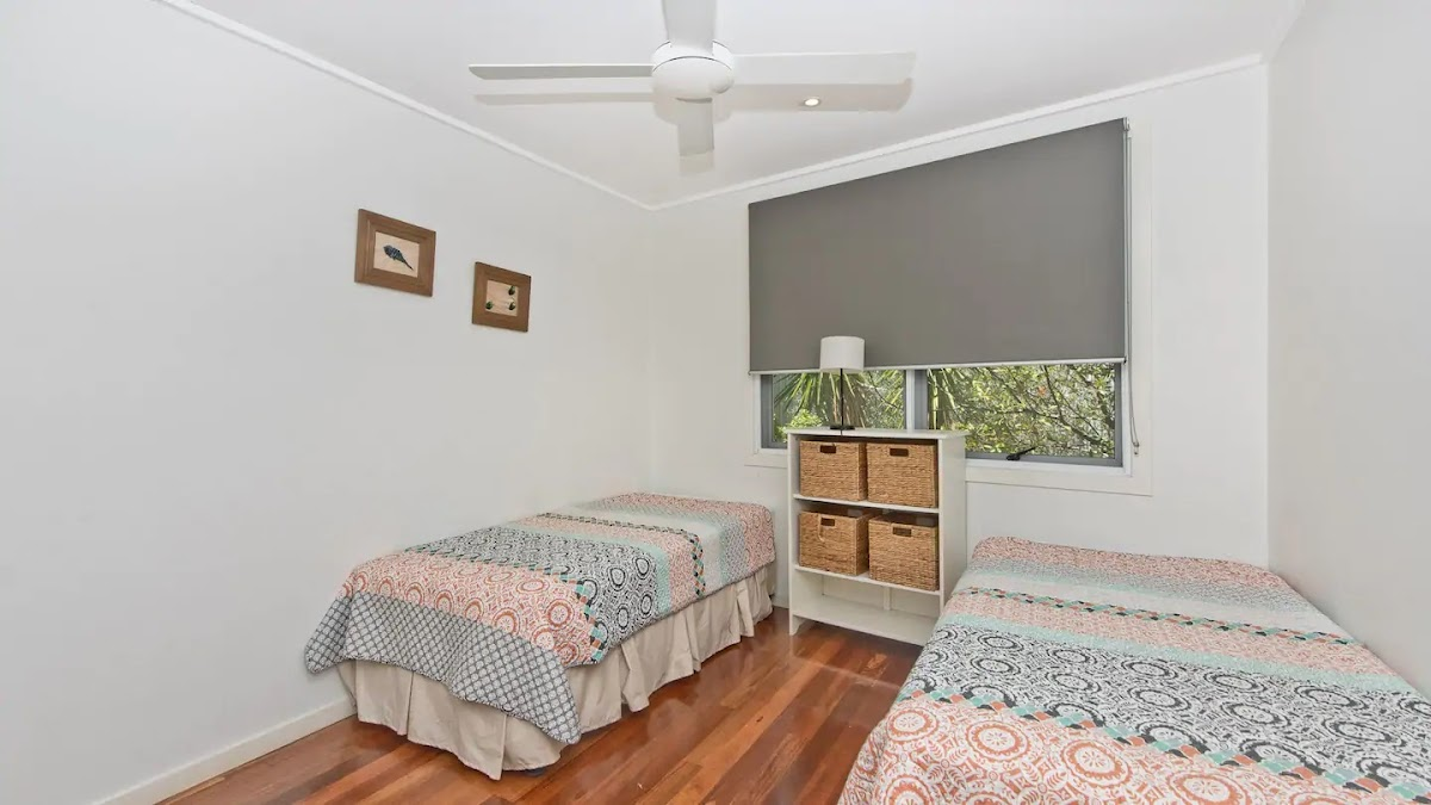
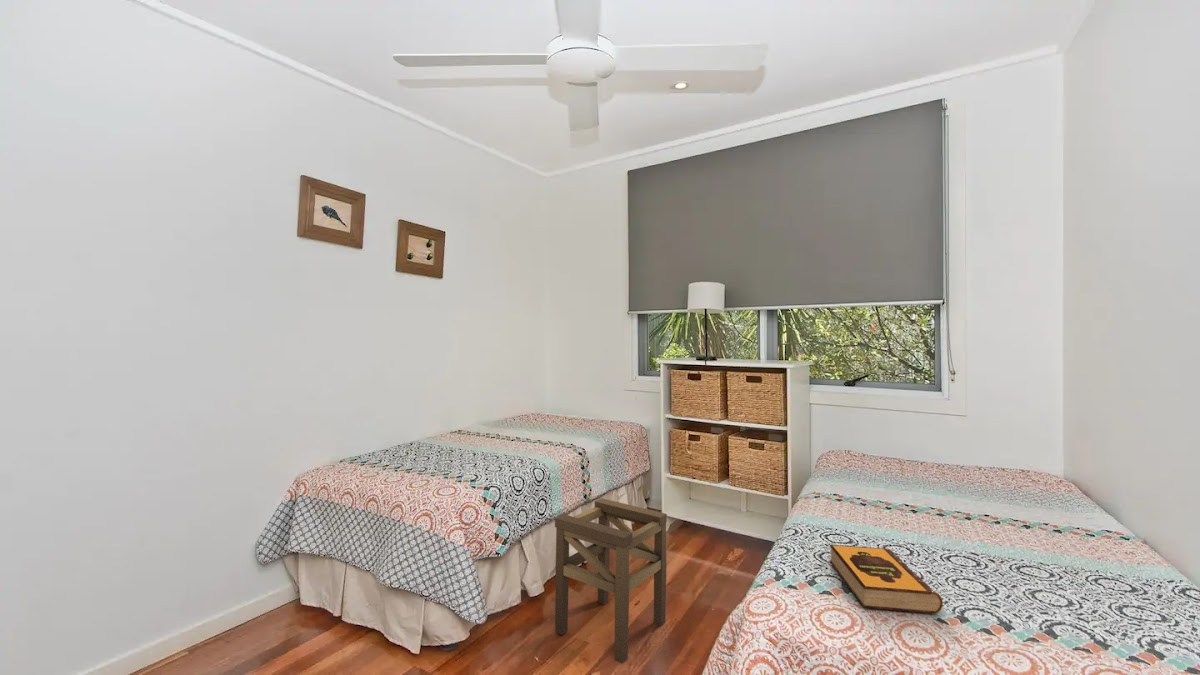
+ stool [554,497,668,665]
+ hardback book [829,544,944,615]
